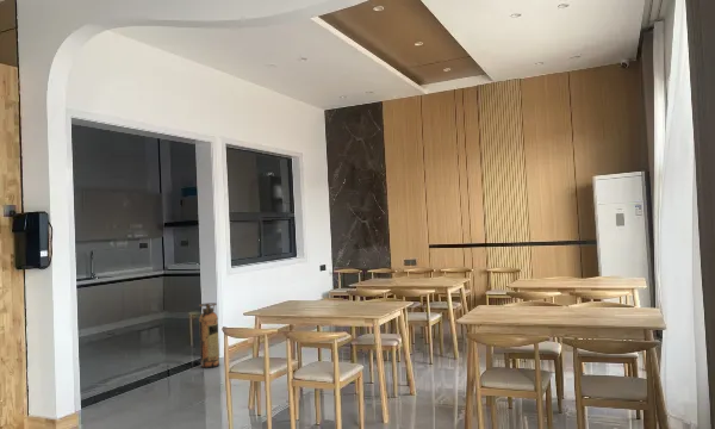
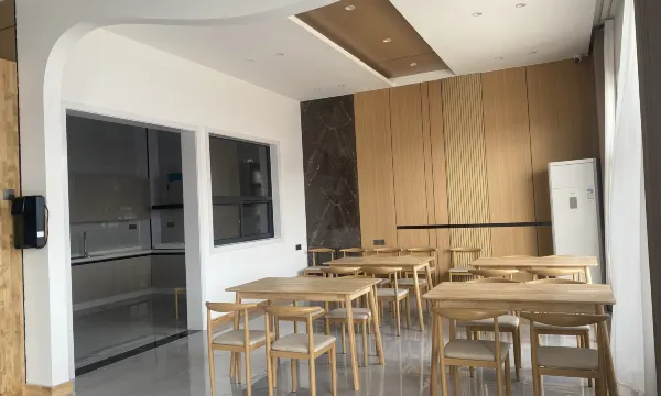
- fire extinguisher [198,301,220,369]
